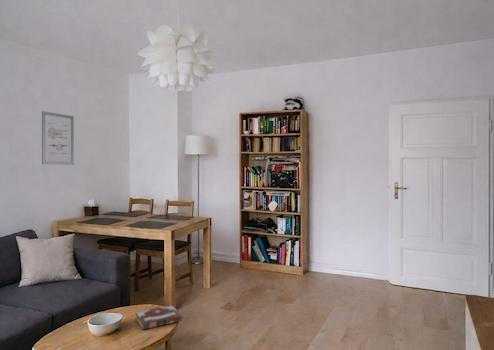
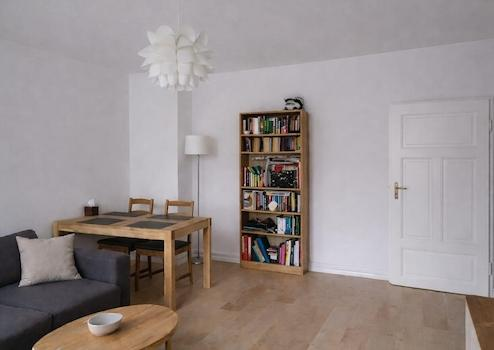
- wall art [41,110,75,166]
- book [135,305,183,331]
